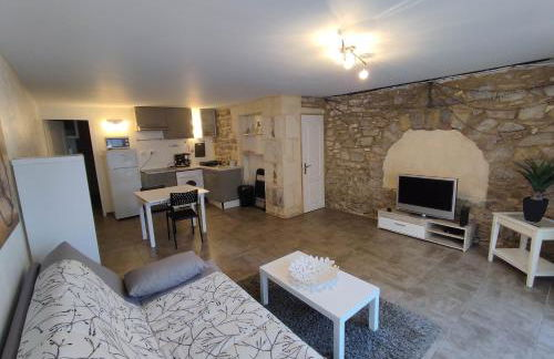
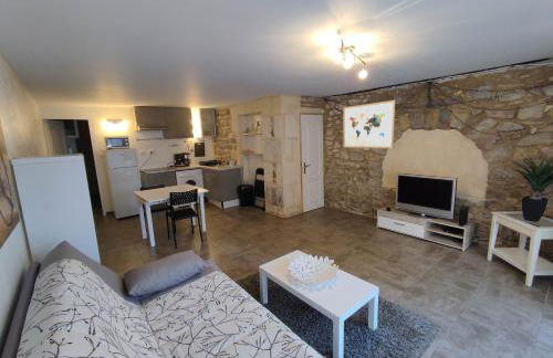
+ wall art [342,99,396,149]
